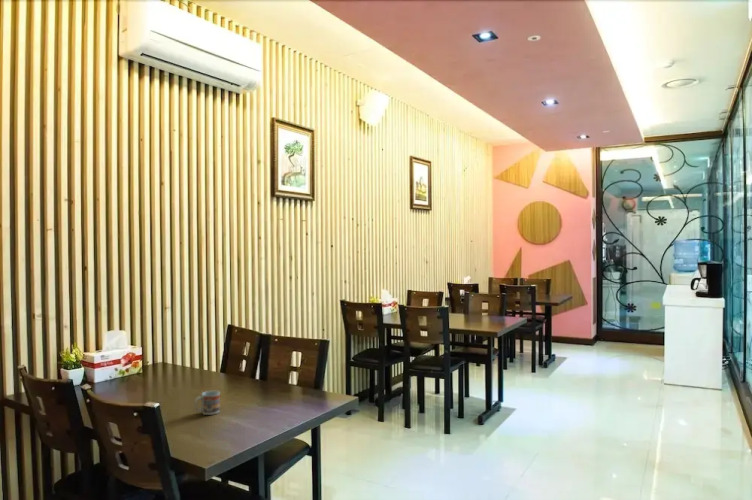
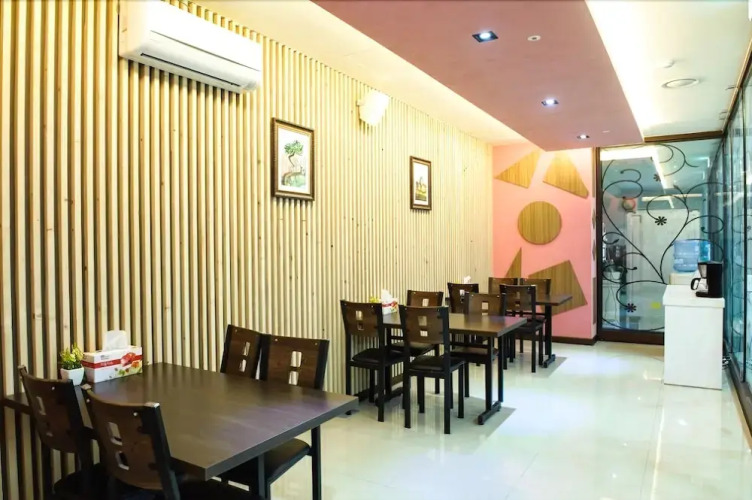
- cup [194,390,221,416]
